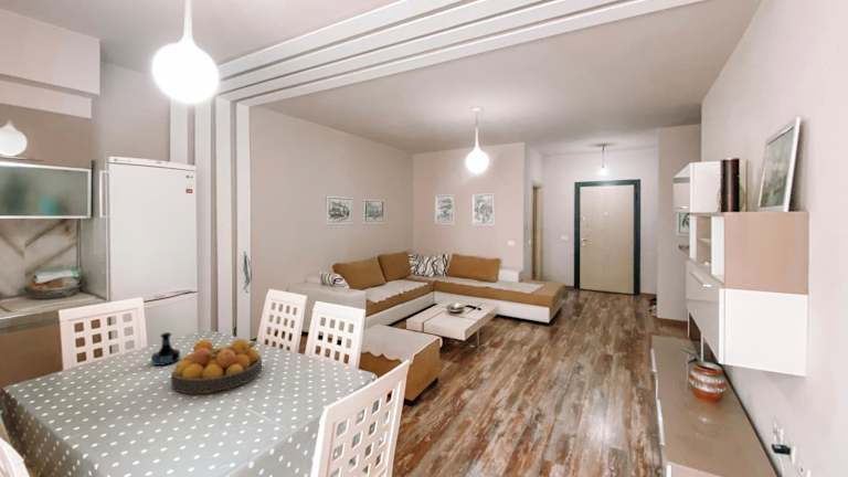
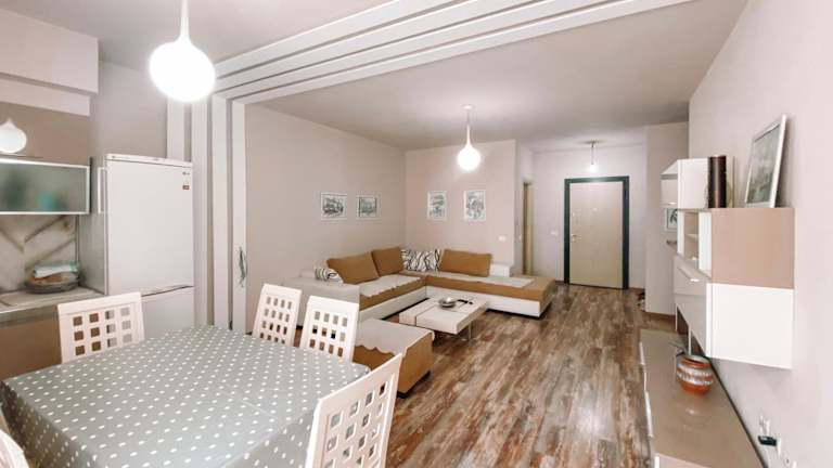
- tequila bottle [150,331,181,367]
- fruit bowl [170,338,263,394]
